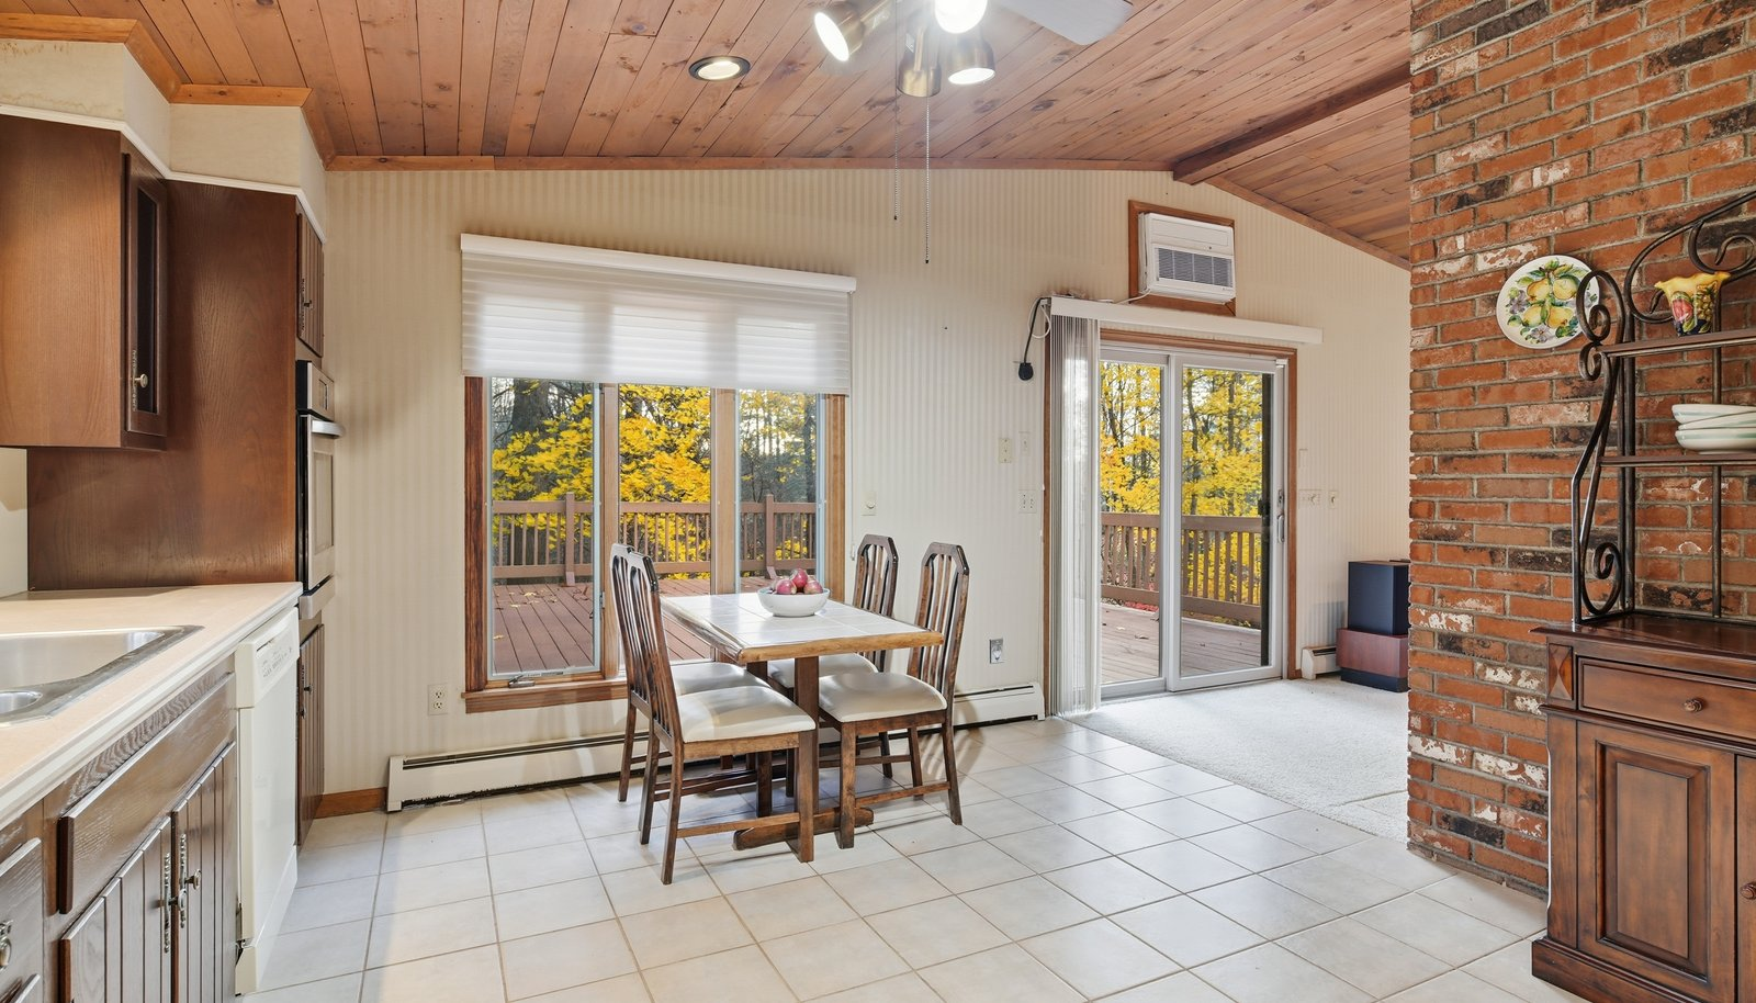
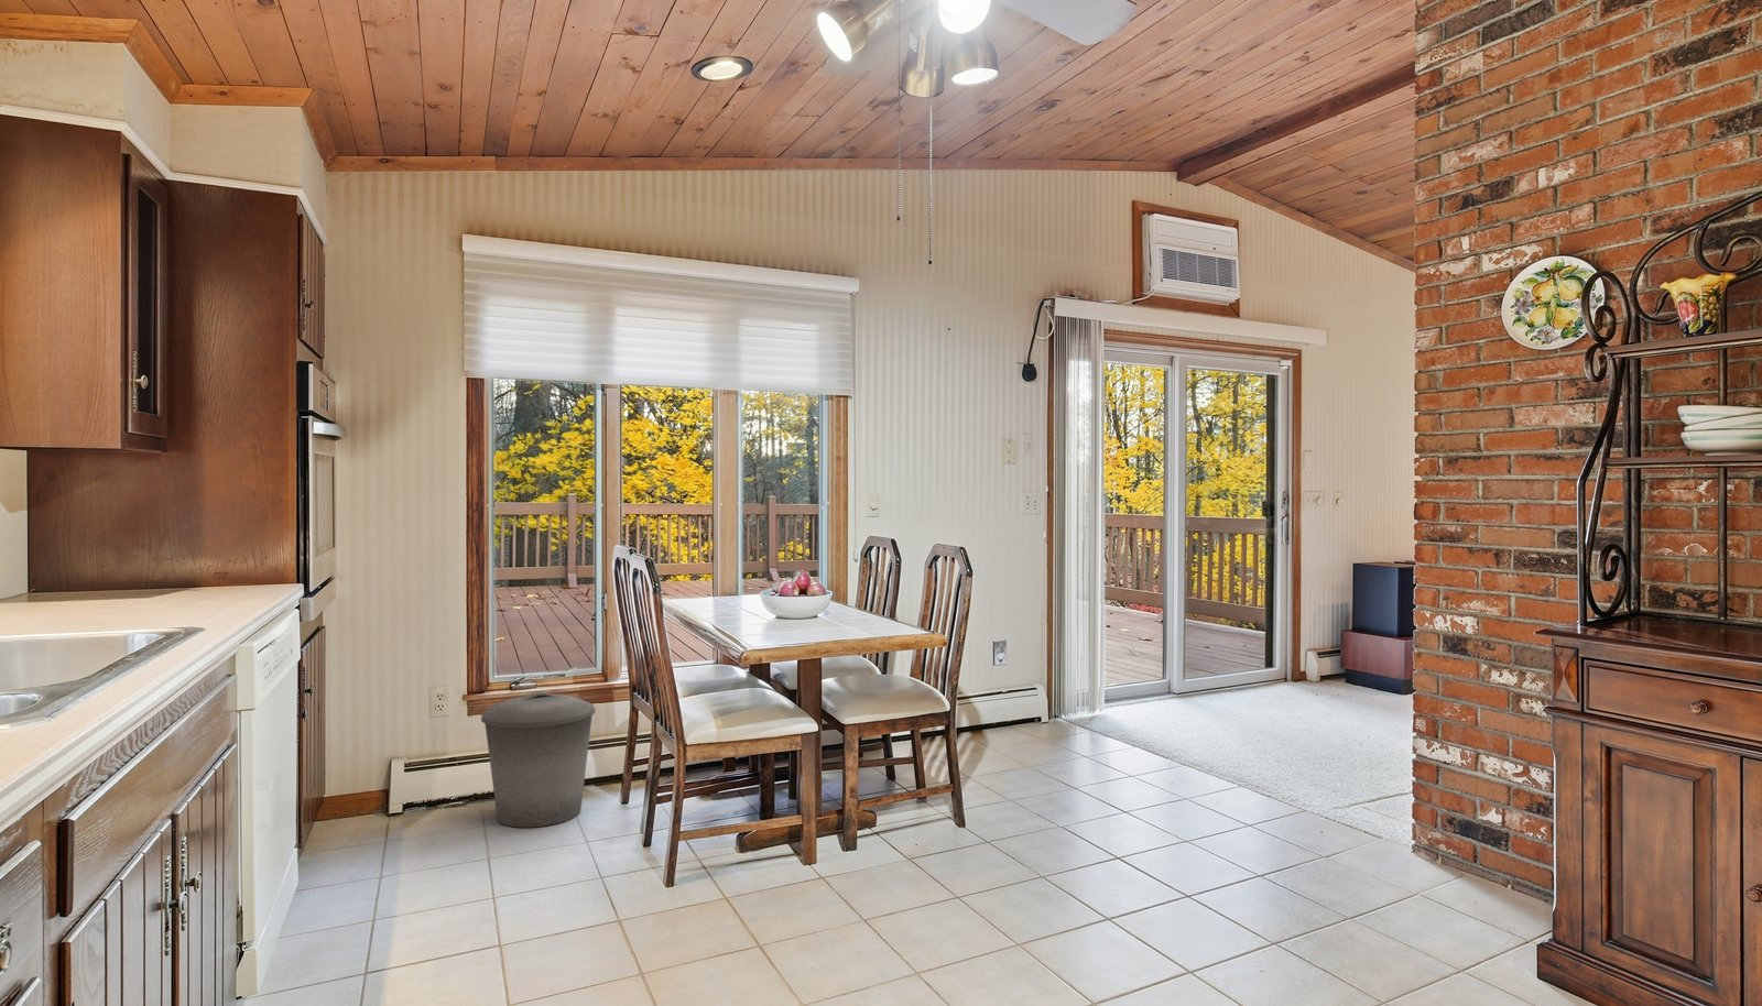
+ trash can [480,690,597,828]
